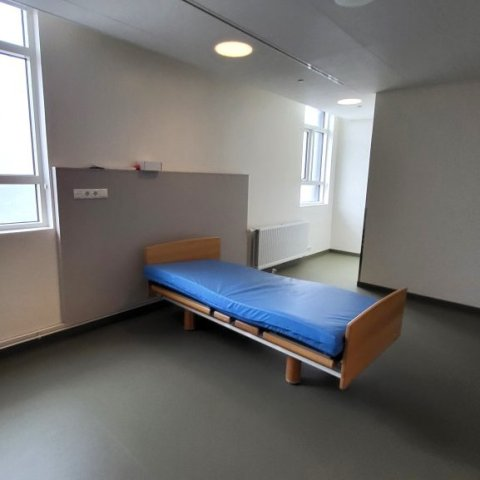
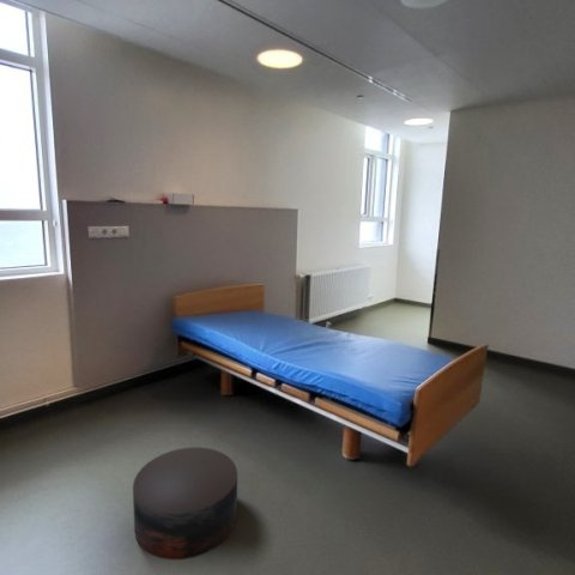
+ stool [132,447,238,561]
